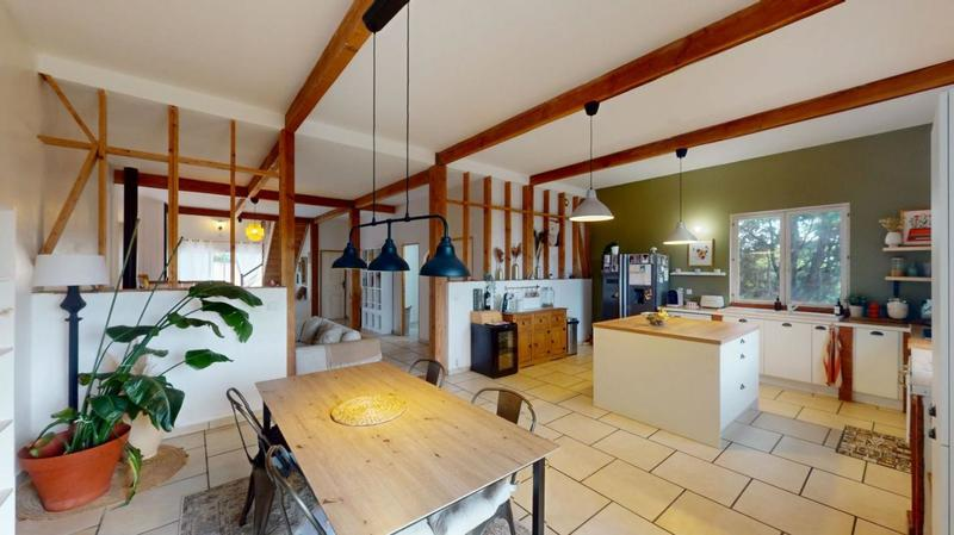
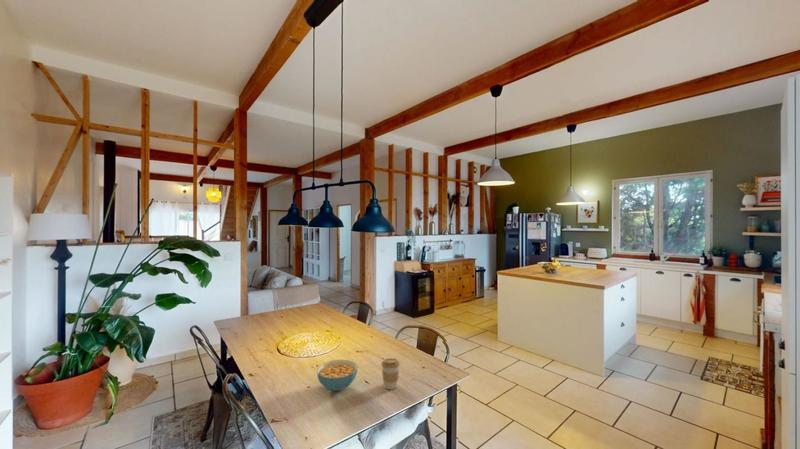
+ coffee cup [380,357,401,390]
+ cereal bowl [316,359,359,392]
